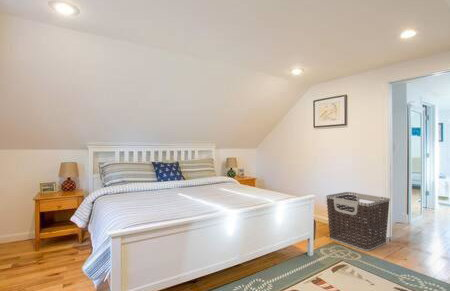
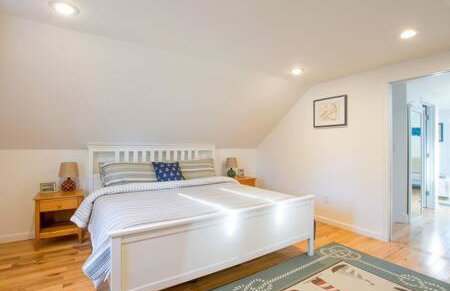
- clothes hamper [325,191,391,252]
